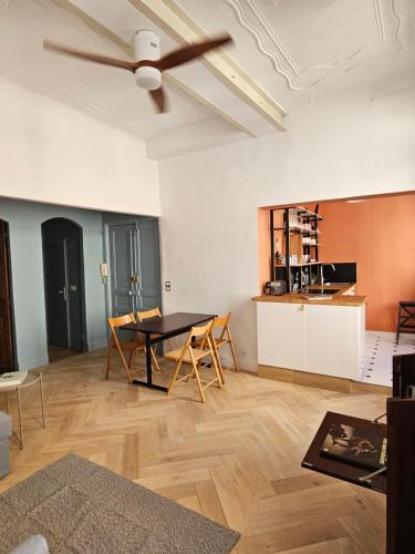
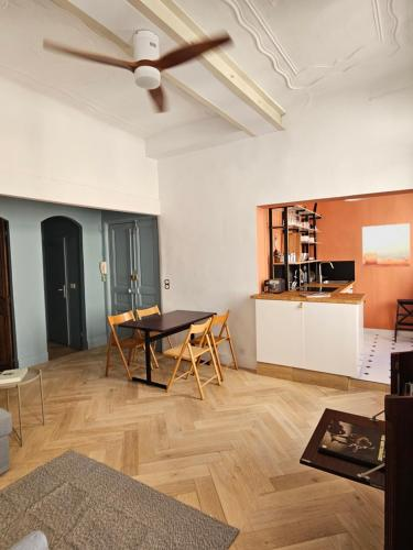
+ wall art [361,222,411,268]
